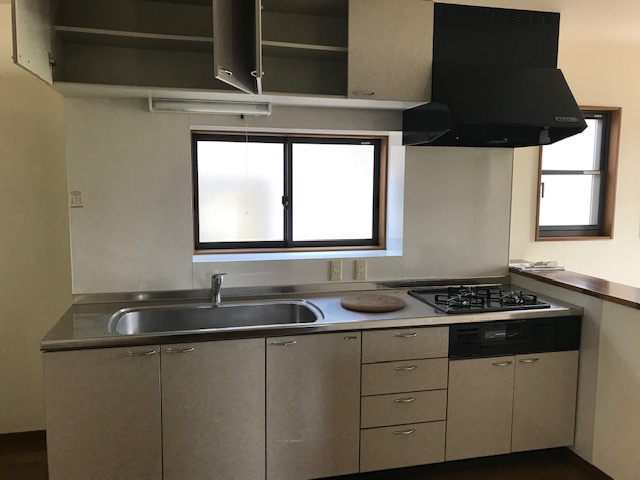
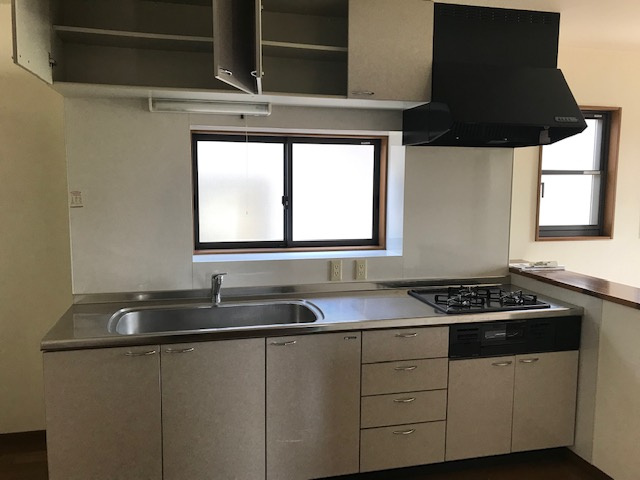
- cutting board [340,293,406,313]
